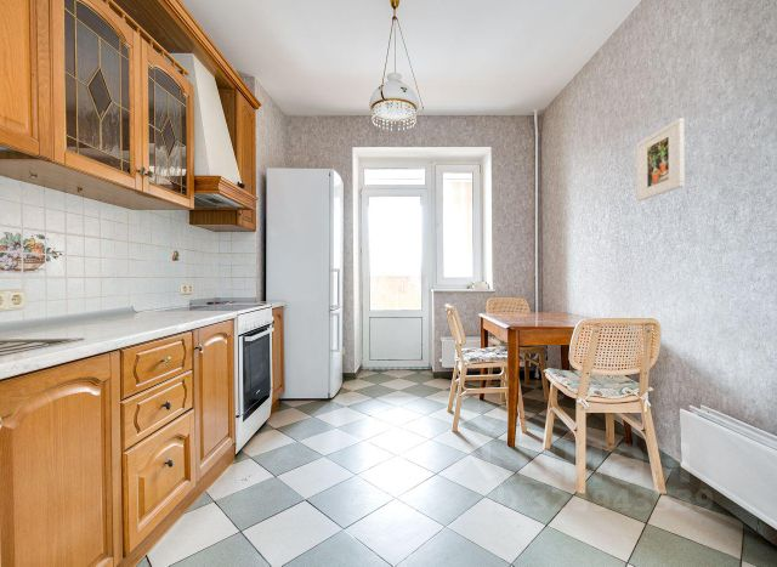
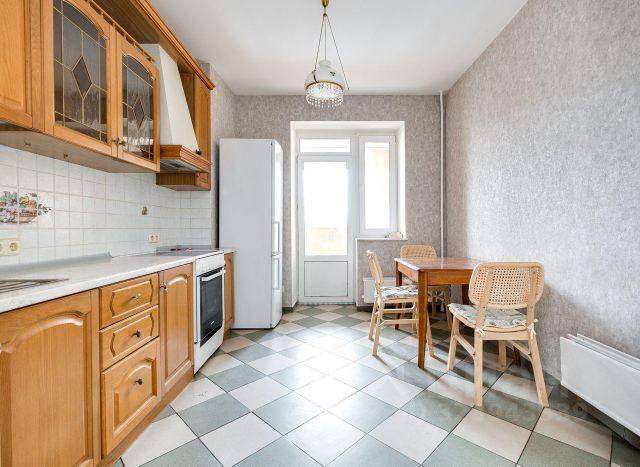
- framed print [635,117,686,203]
